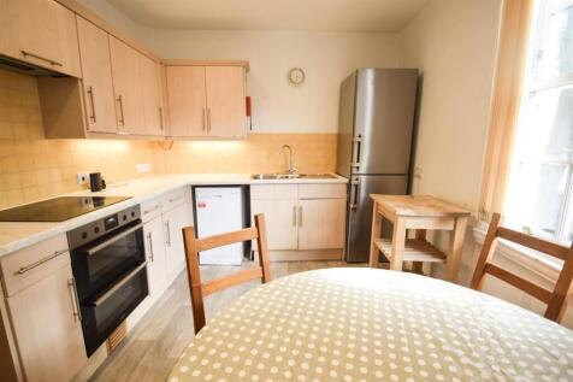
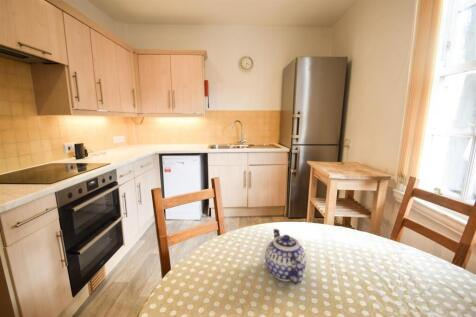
+ teapot [264,228,307,286]
